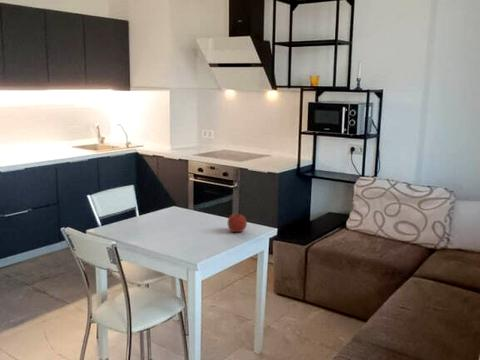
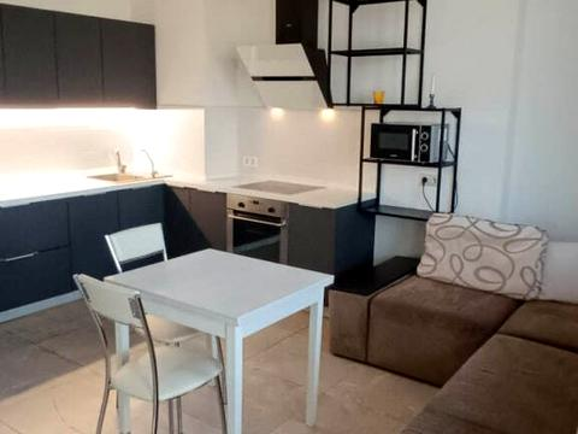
- fruit [227,212,248,233]
